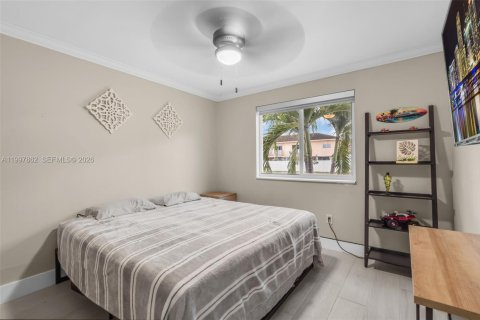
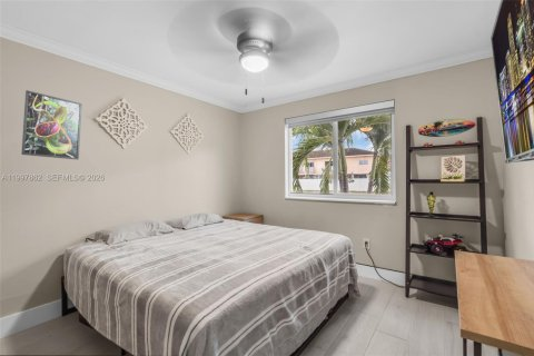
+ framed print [20,89,82,160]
